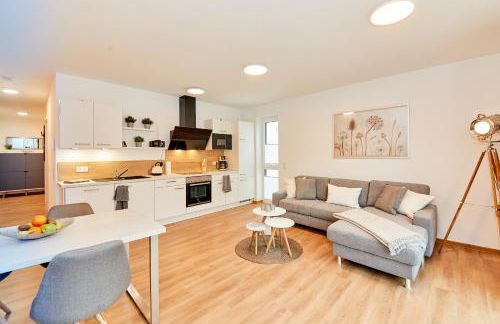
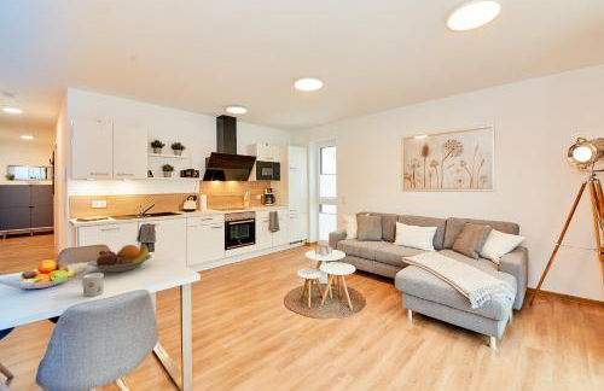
+ mug [81,272,105,297]
+ fruit bowl [86,243,153,273]
